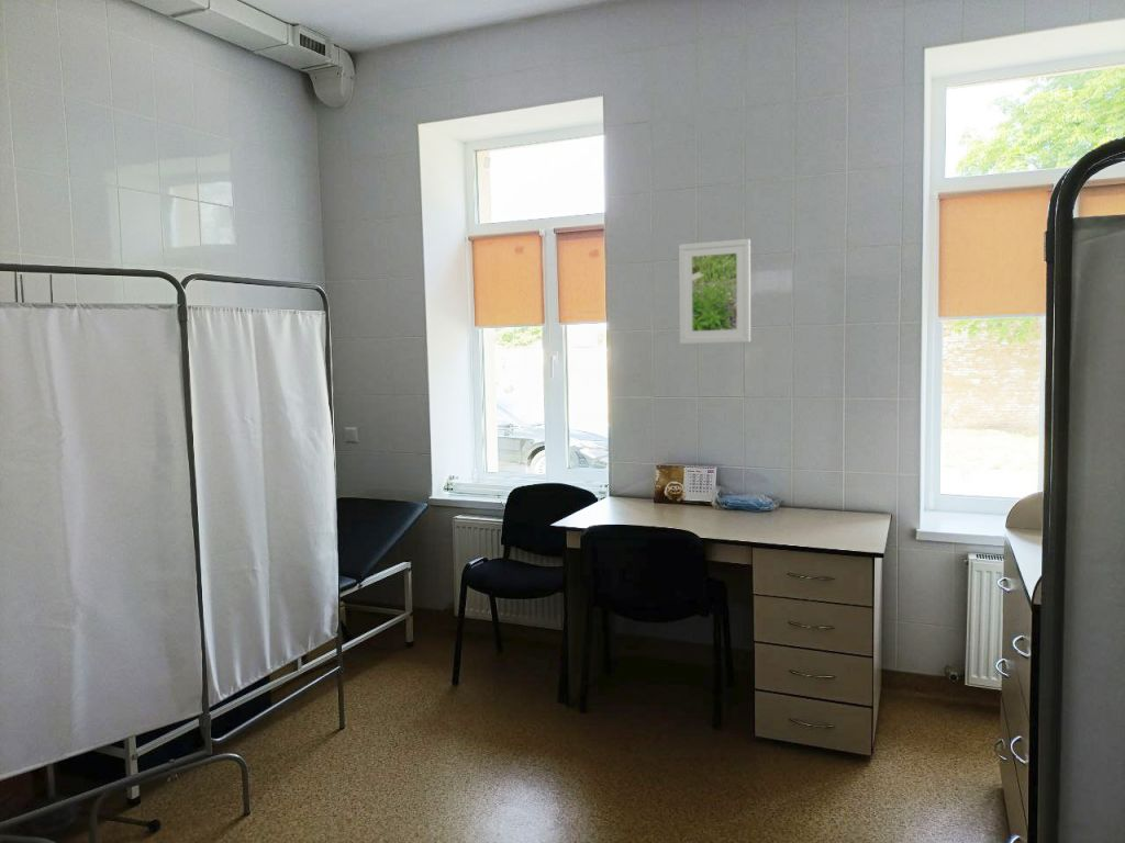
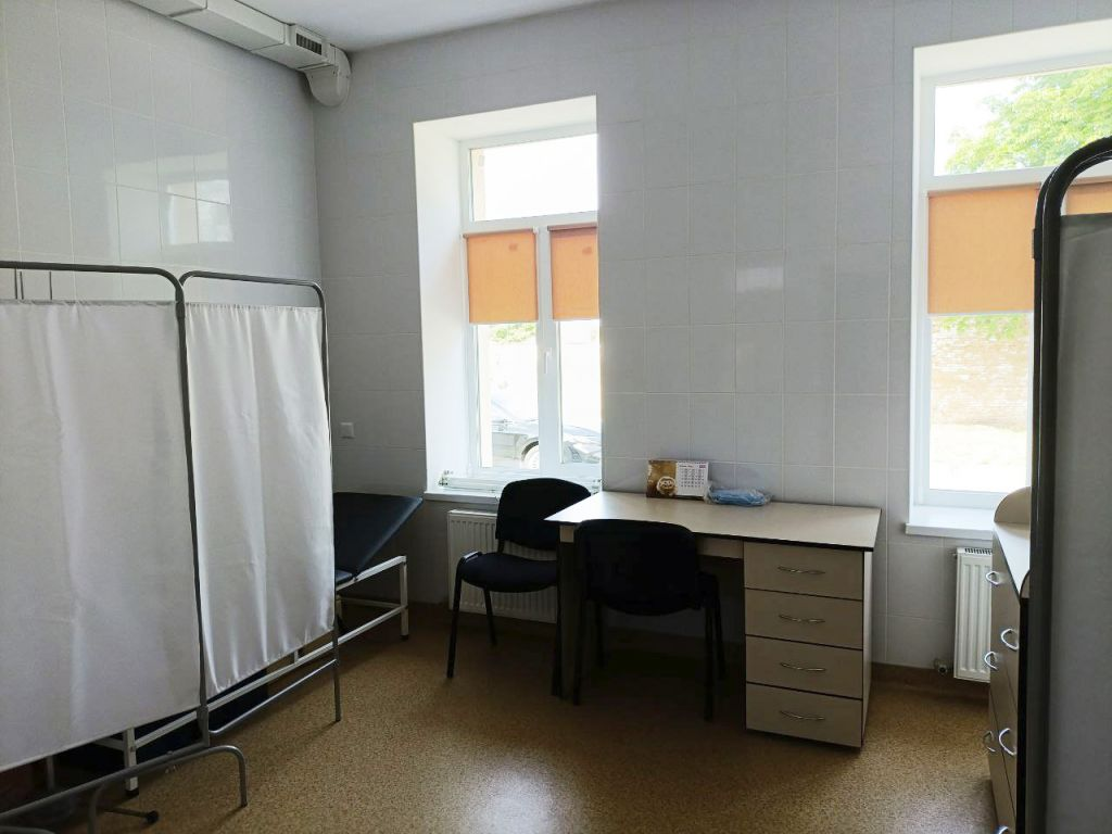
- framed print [678,238,751,345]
